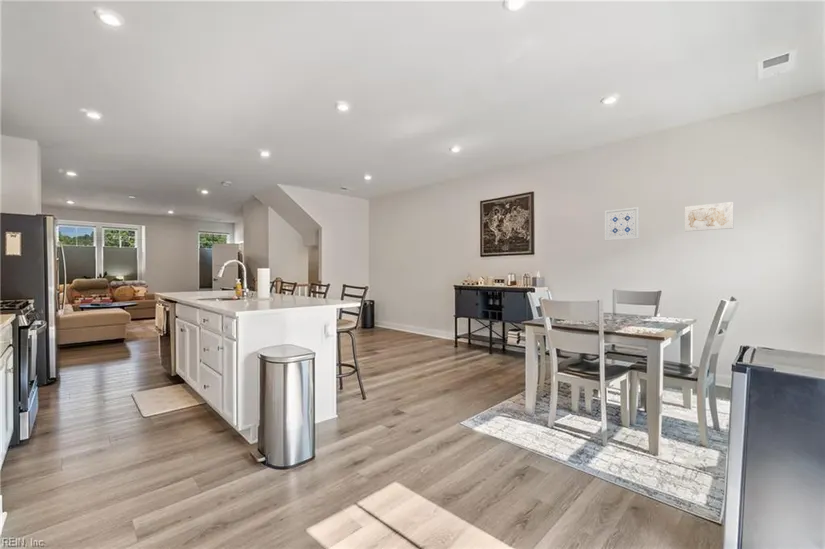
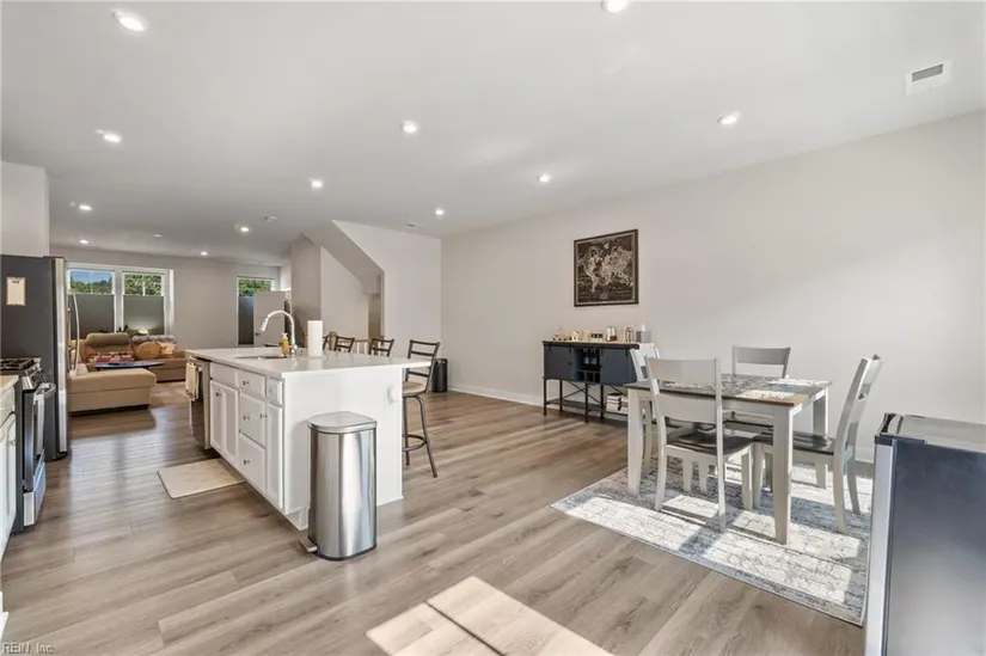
- wall art [684,201,734,232]
- wall art [604,206,640,242]
